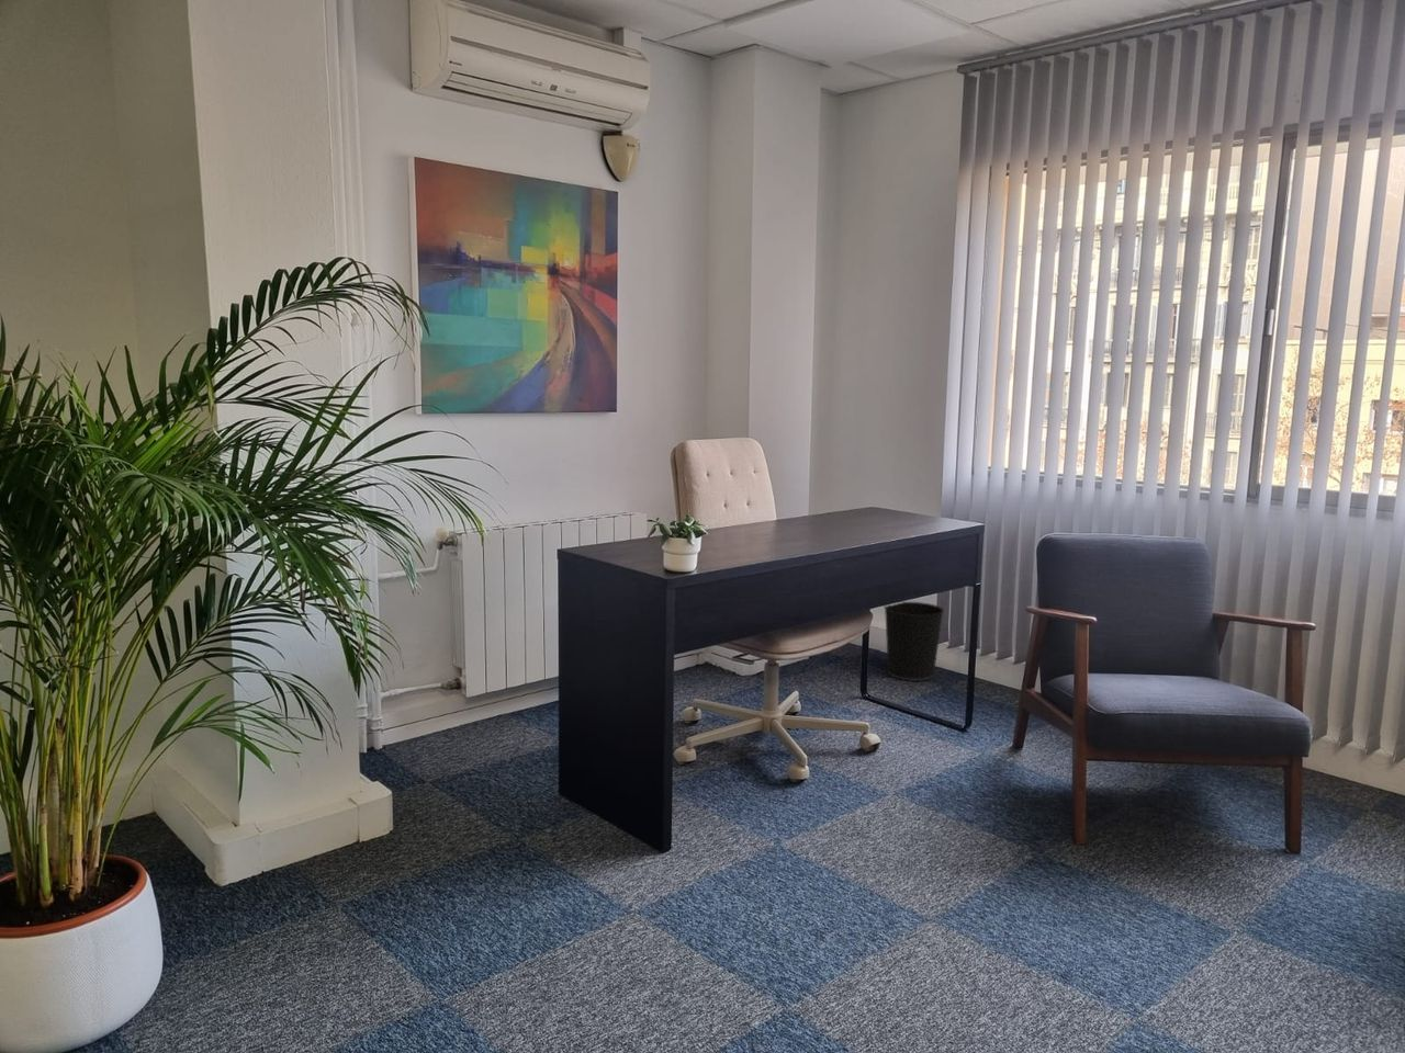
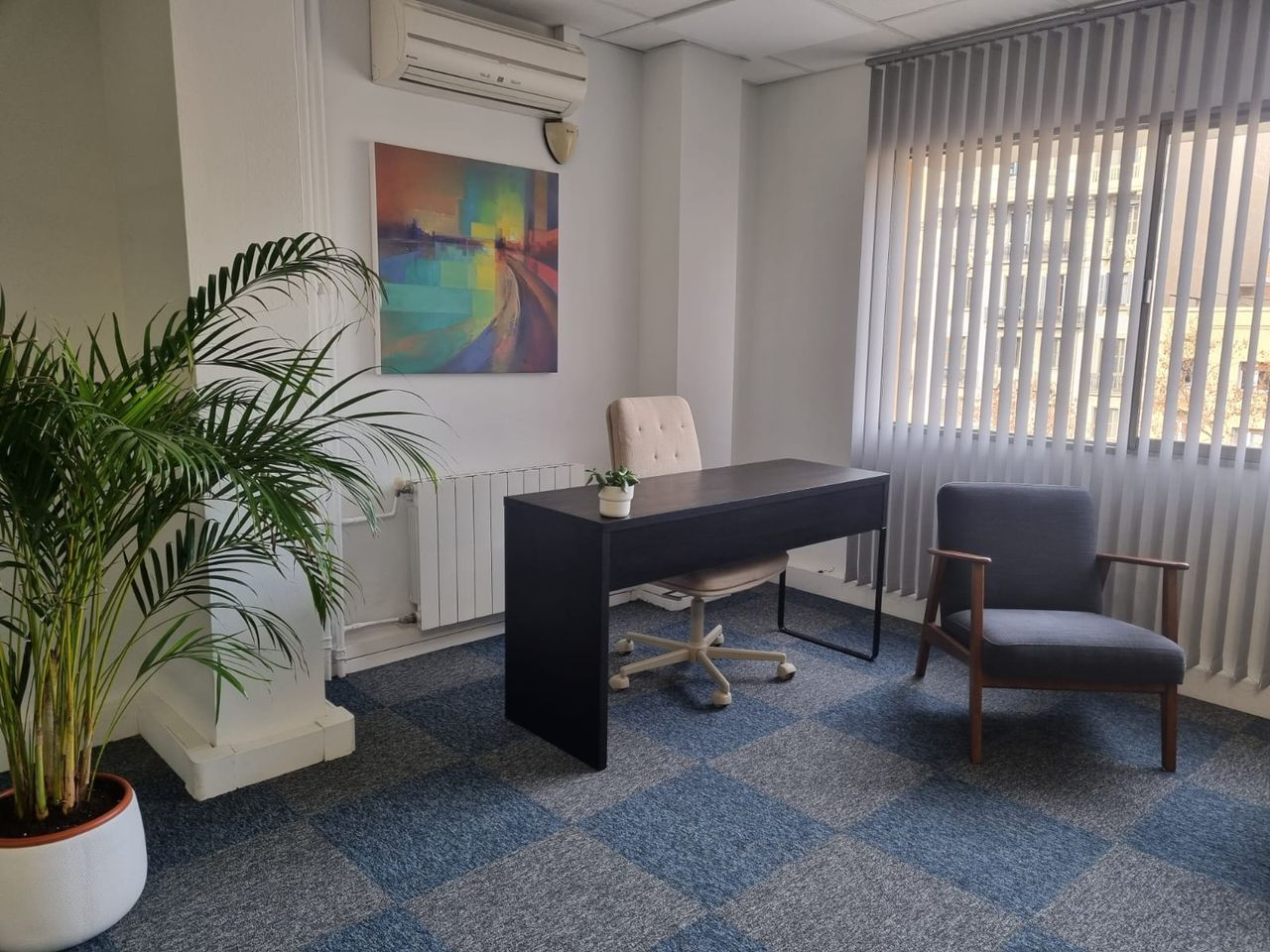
- wastebasket [883,601,945,682]
